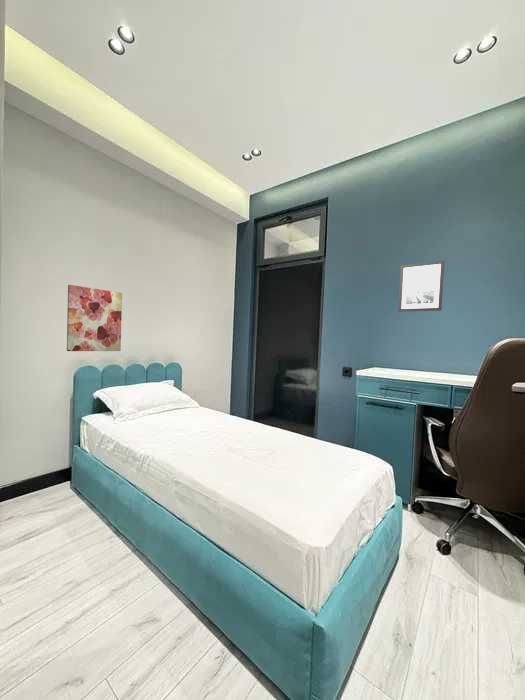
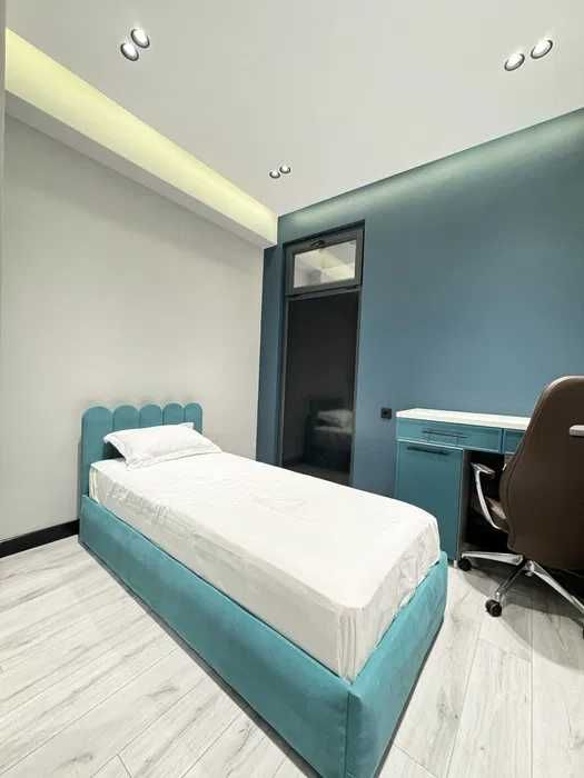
- wall art [397,259,445,313]
- wall art [66,284,123,352]
